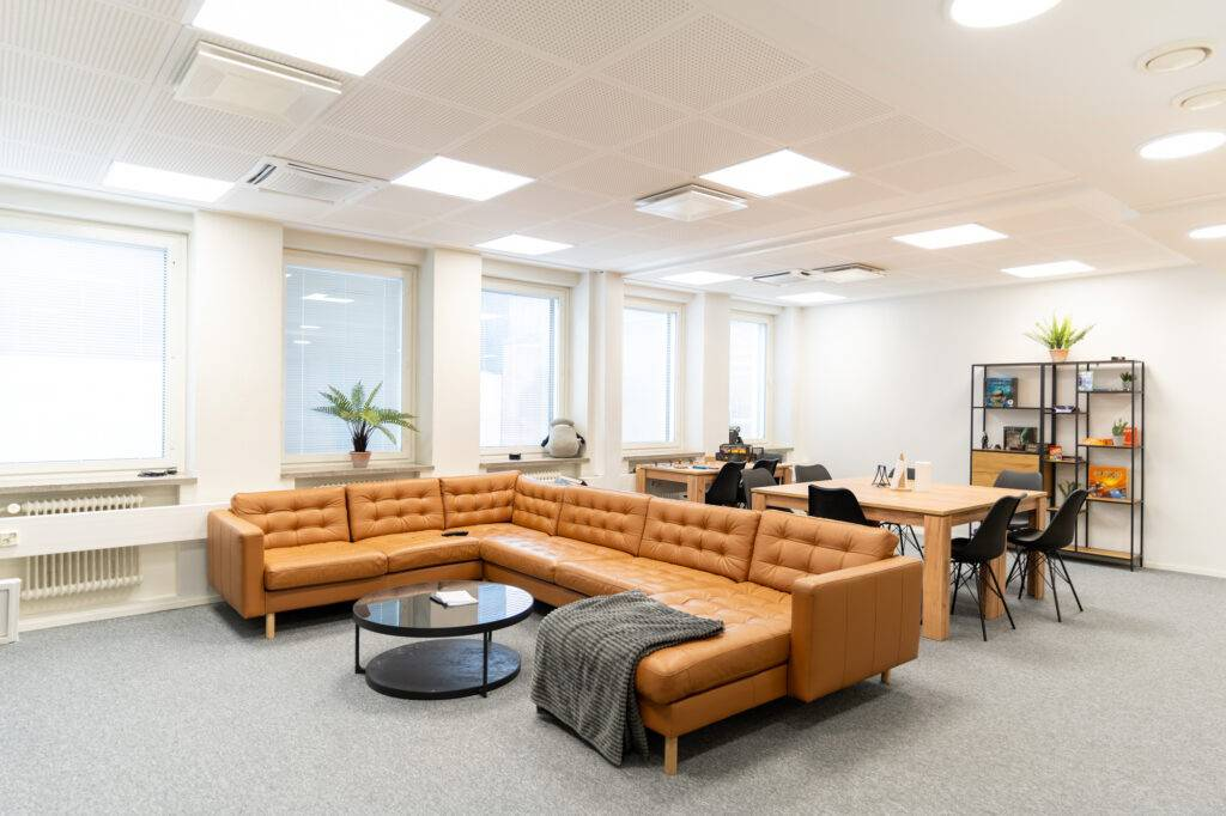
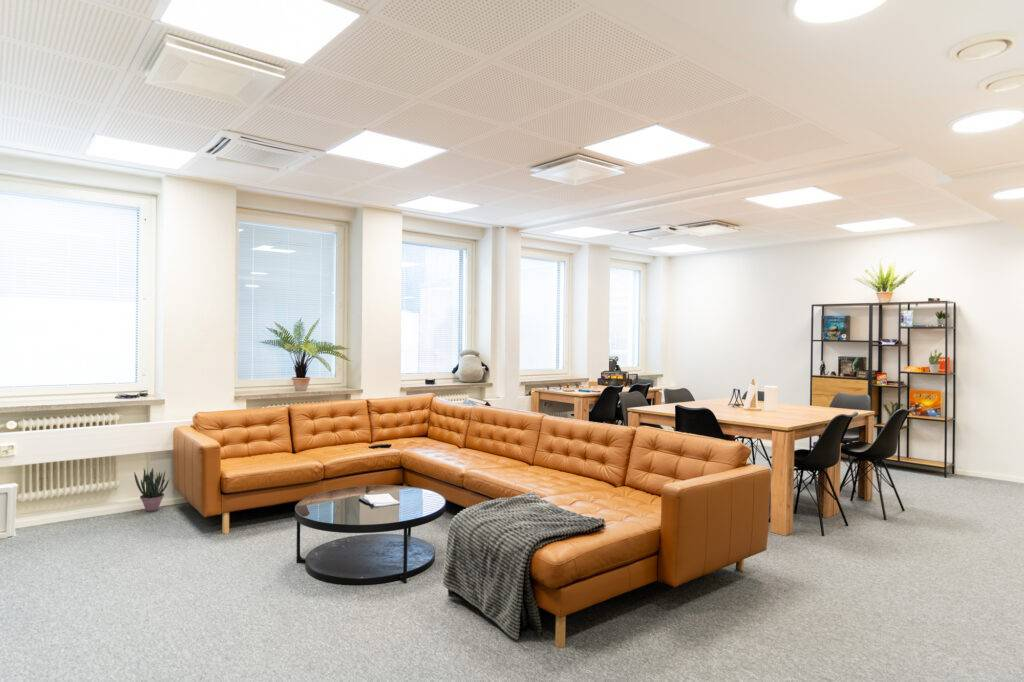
+ potted plant [133,467,170,513]
